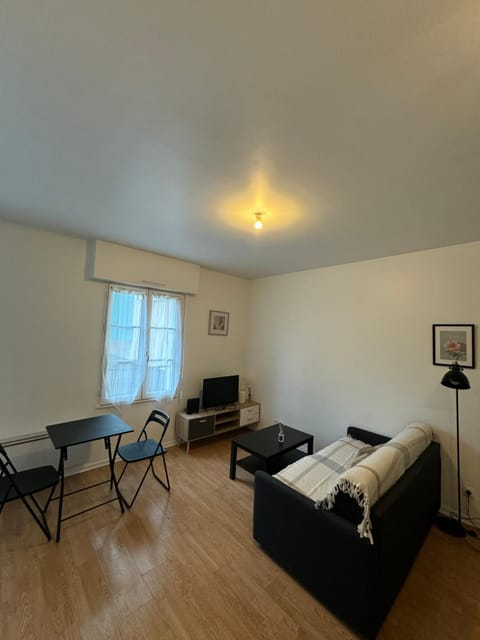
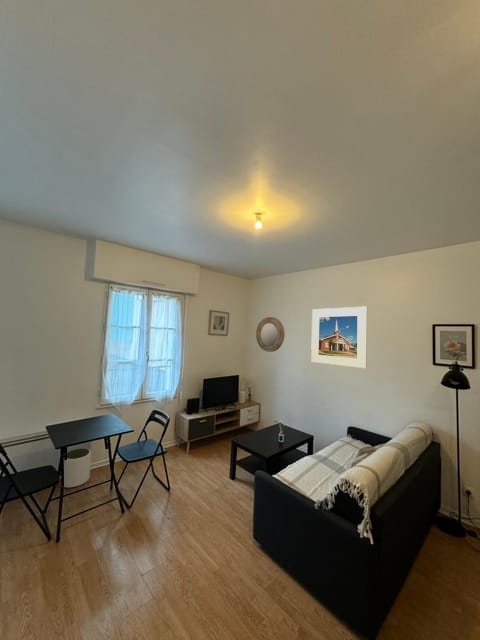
+ plant pot [63,448,92,489]
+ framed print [310,306,368,369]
+ home mirror [255,316,286,353]
